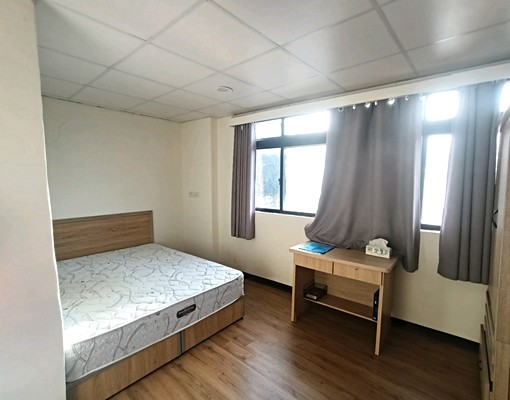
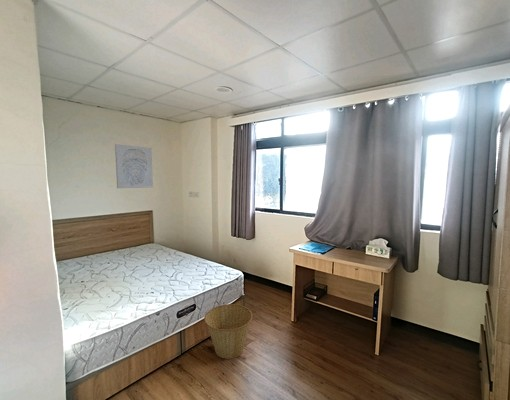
+ wall art [114,143,154,189]
+ basket [203,303,253,360]
